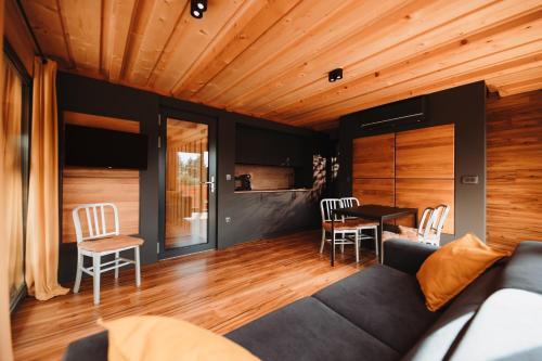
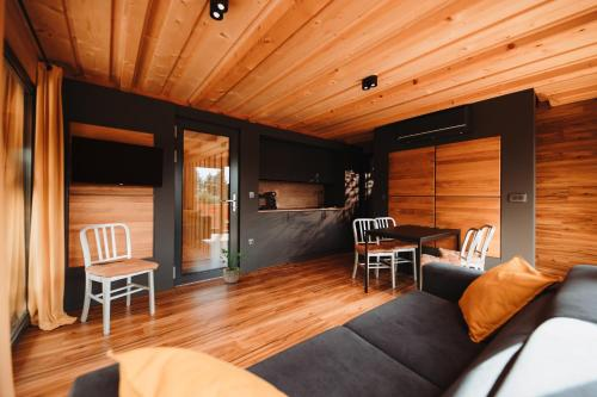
+ potted plant [219,240,254,284]
